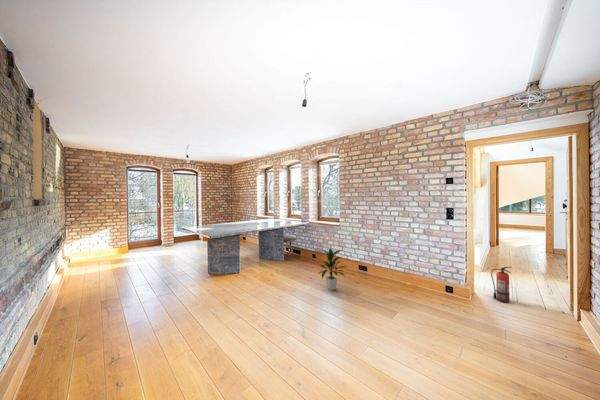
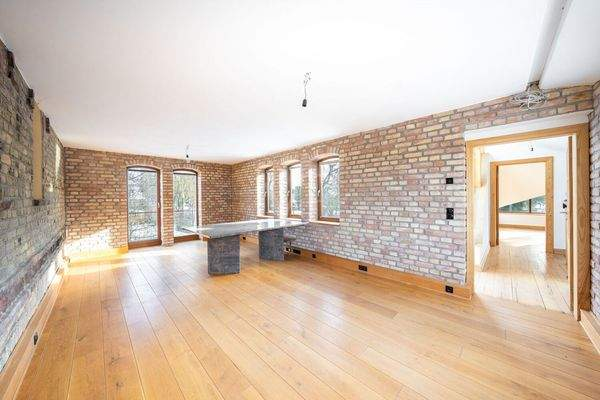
- fire extinguisher [490,266,512,304]
- indoor plant [318,247,350,291]
